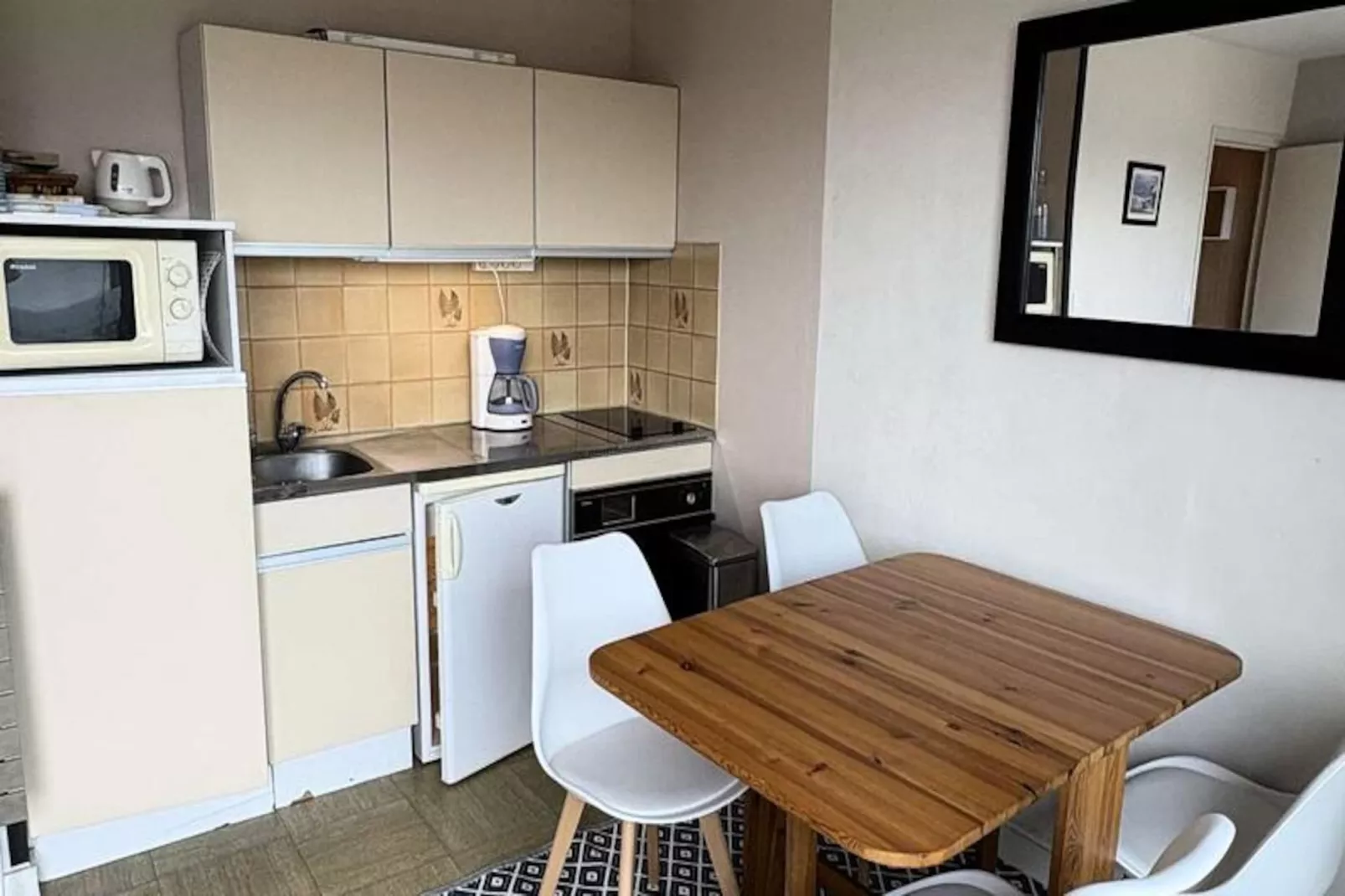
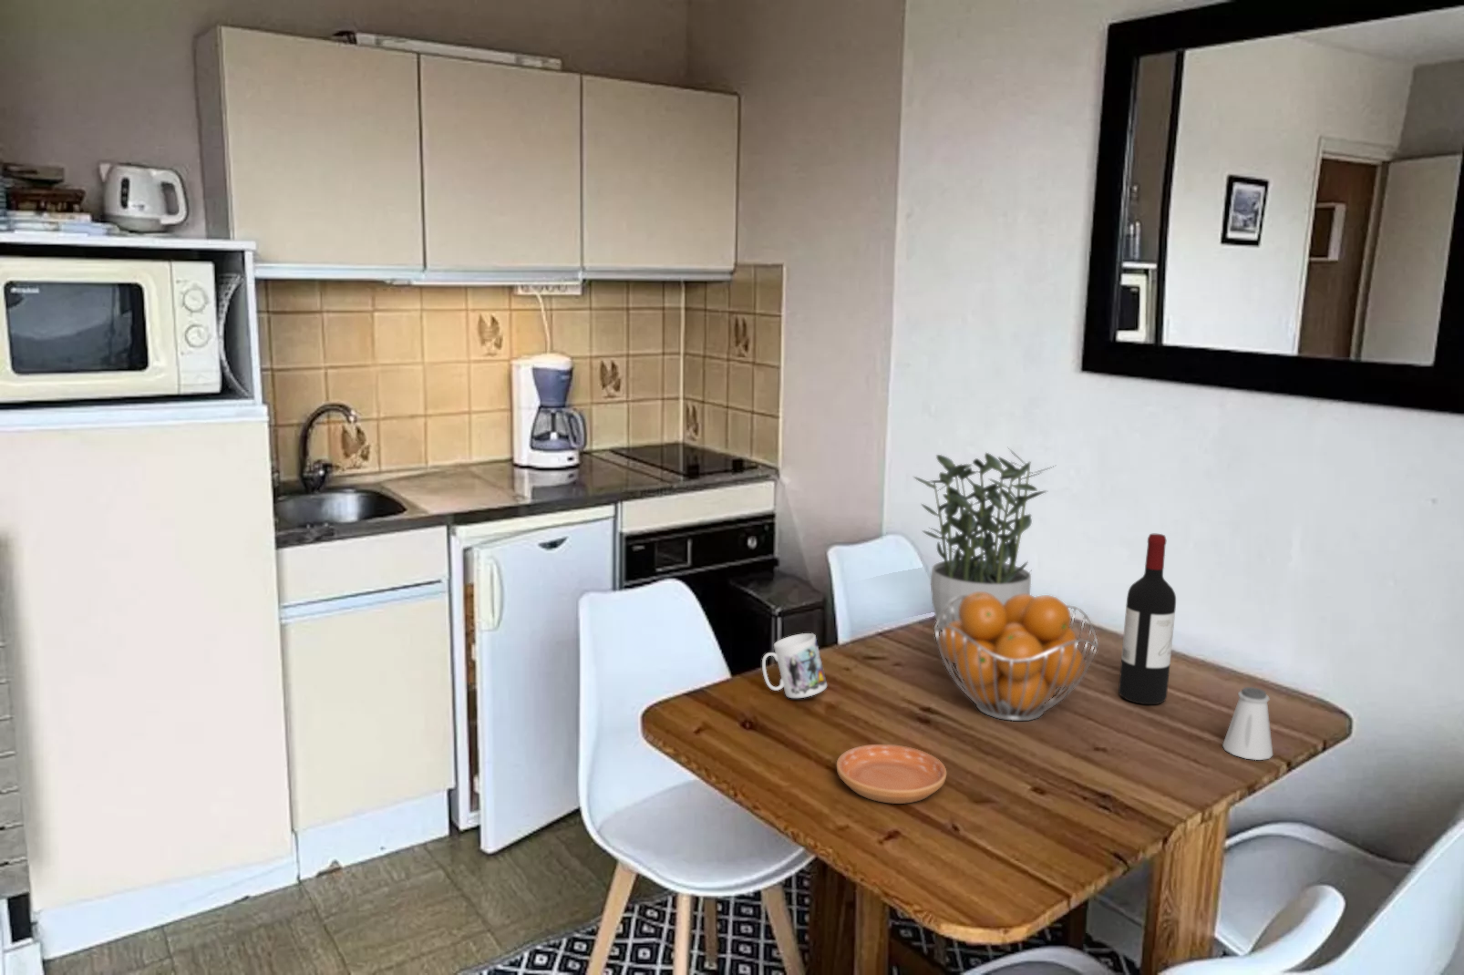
+ saltshaker [1221,687,1274,761]
+ wine bottle [1118,533,1177,705]
+ saucer [836,743,947,804]
+ fruit basket [934,592,1099,721]
+ potted plant [912,446,1056,631]
+ mug [761,632,827,699]
